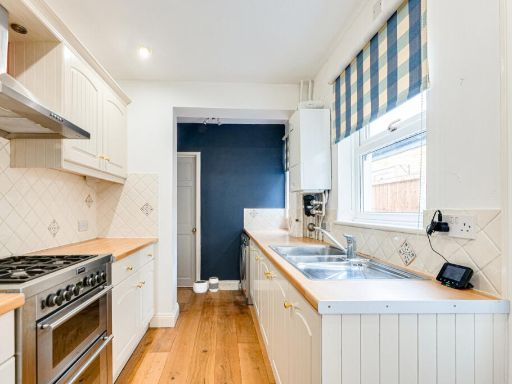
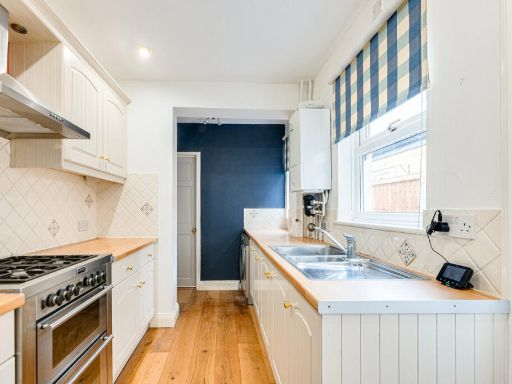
- waste basket [192,276,220,294]
